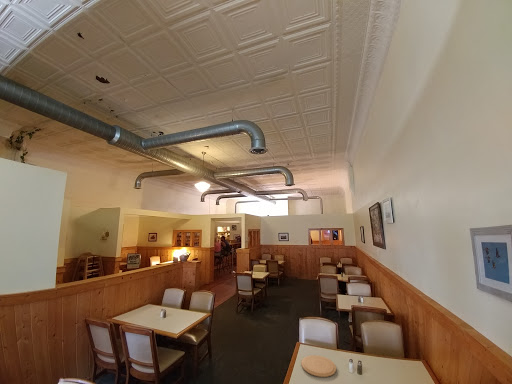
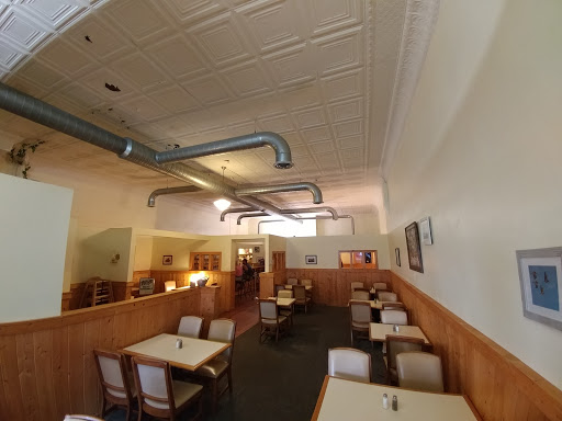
- plate [300,354,337,378]
